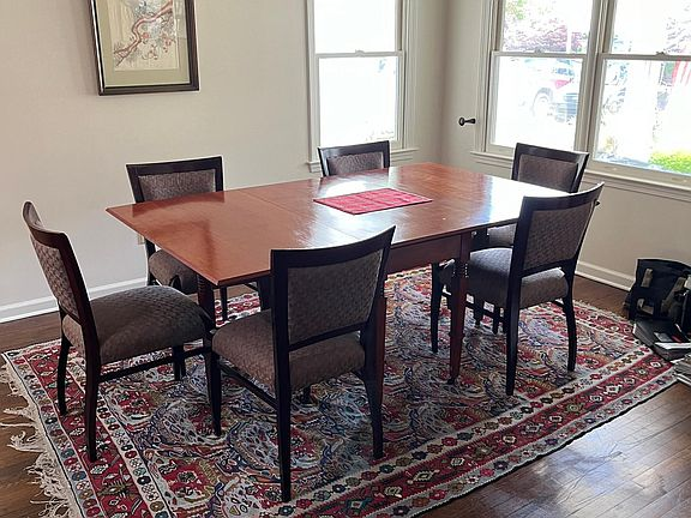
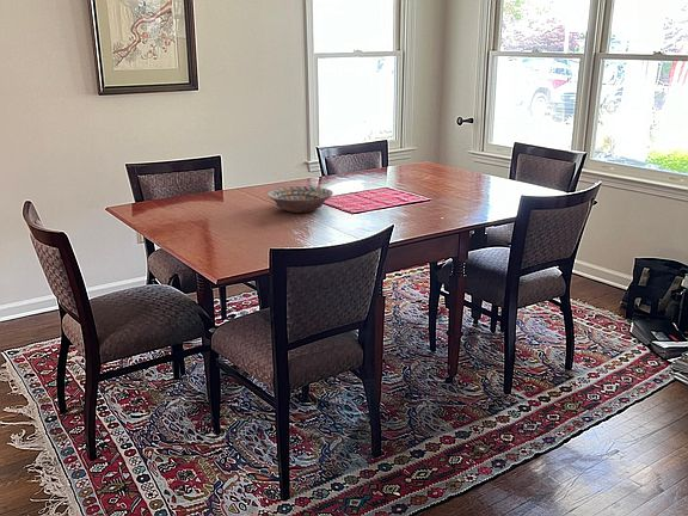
+ decorative bowl [266,185,334,214]
